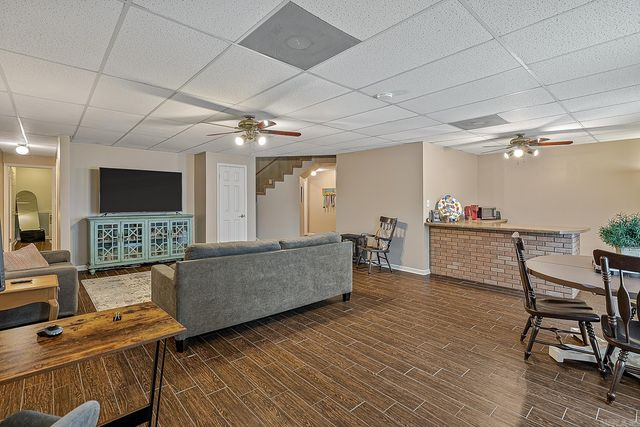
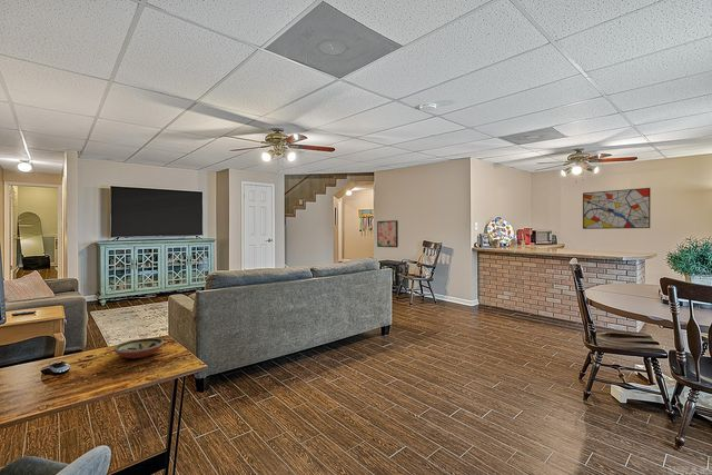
+ wall art [376,219,399,248]
+ decorative bowl [112,337,165,359]
+ wall art [582,187,652,230]
